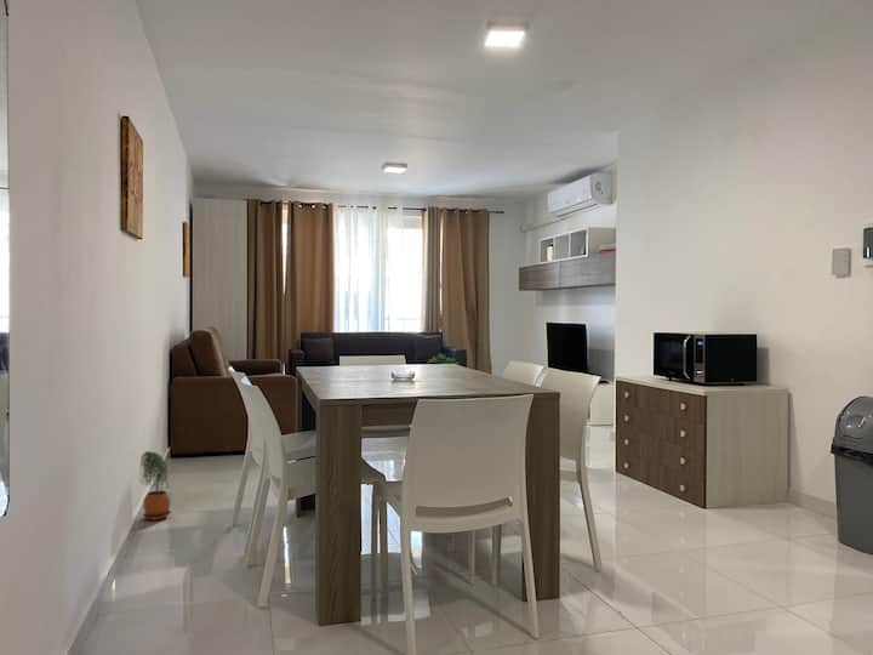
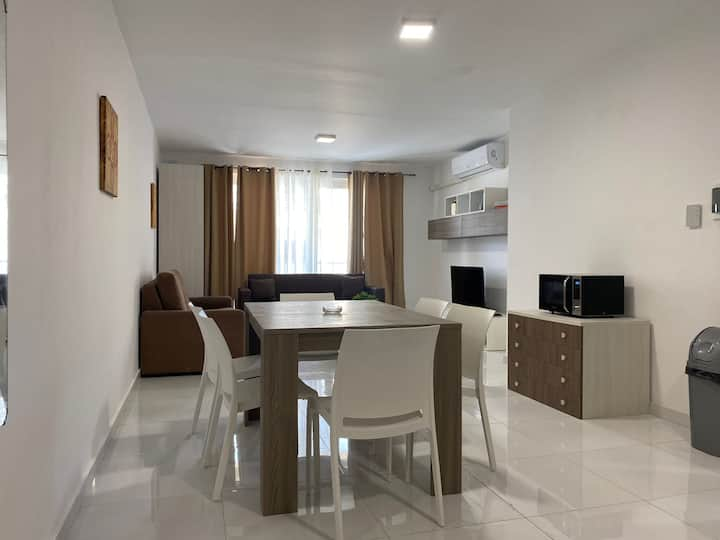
- potted plant [138,450,172,520]
